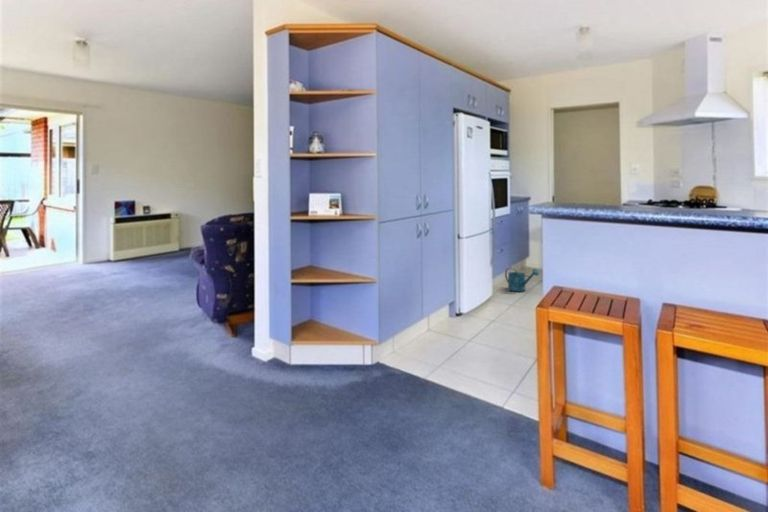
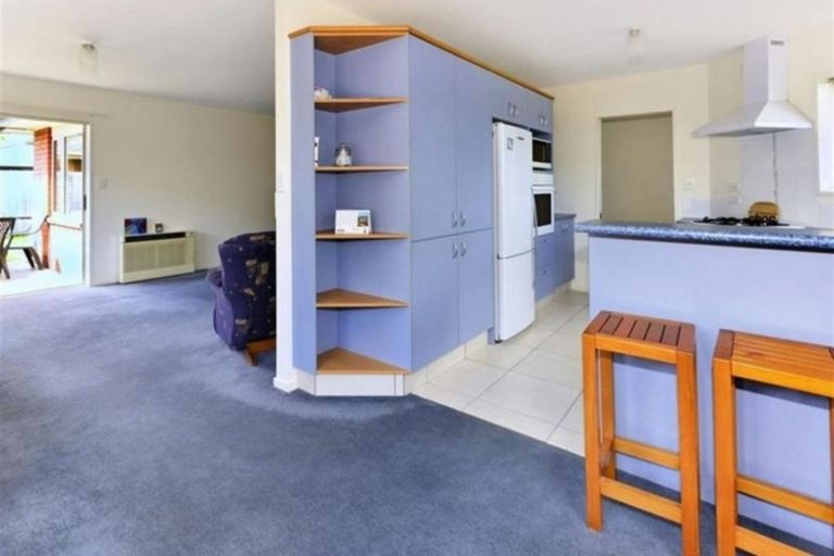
- watering can [504,267,540,293]
